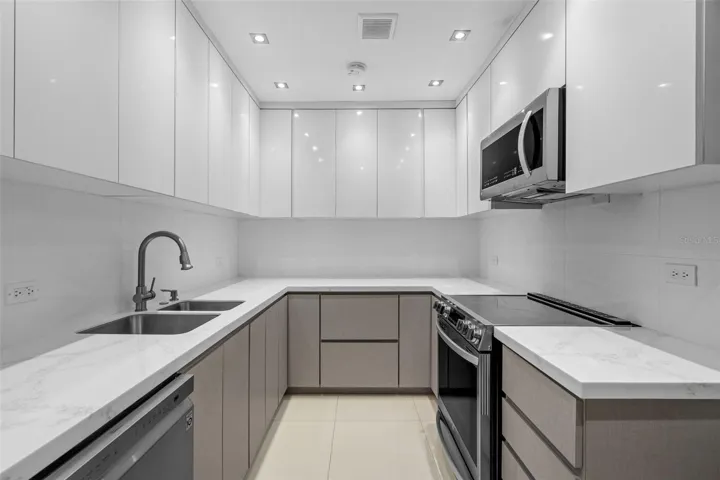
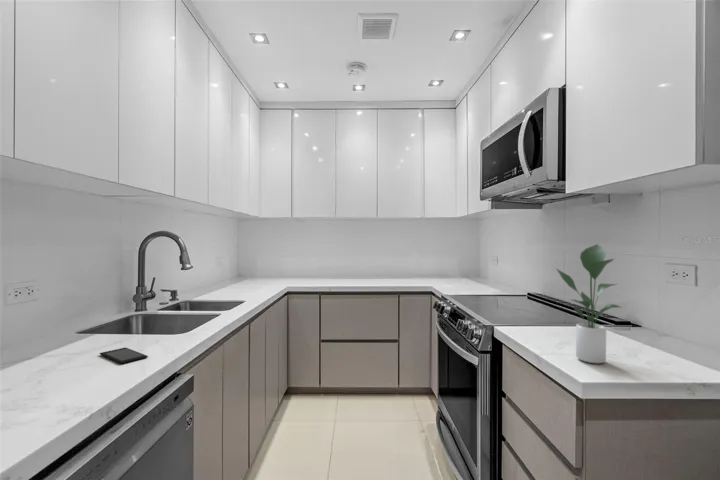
+ smartphone [99,346,149,365]
+ potted plant [555,243,622,365]
